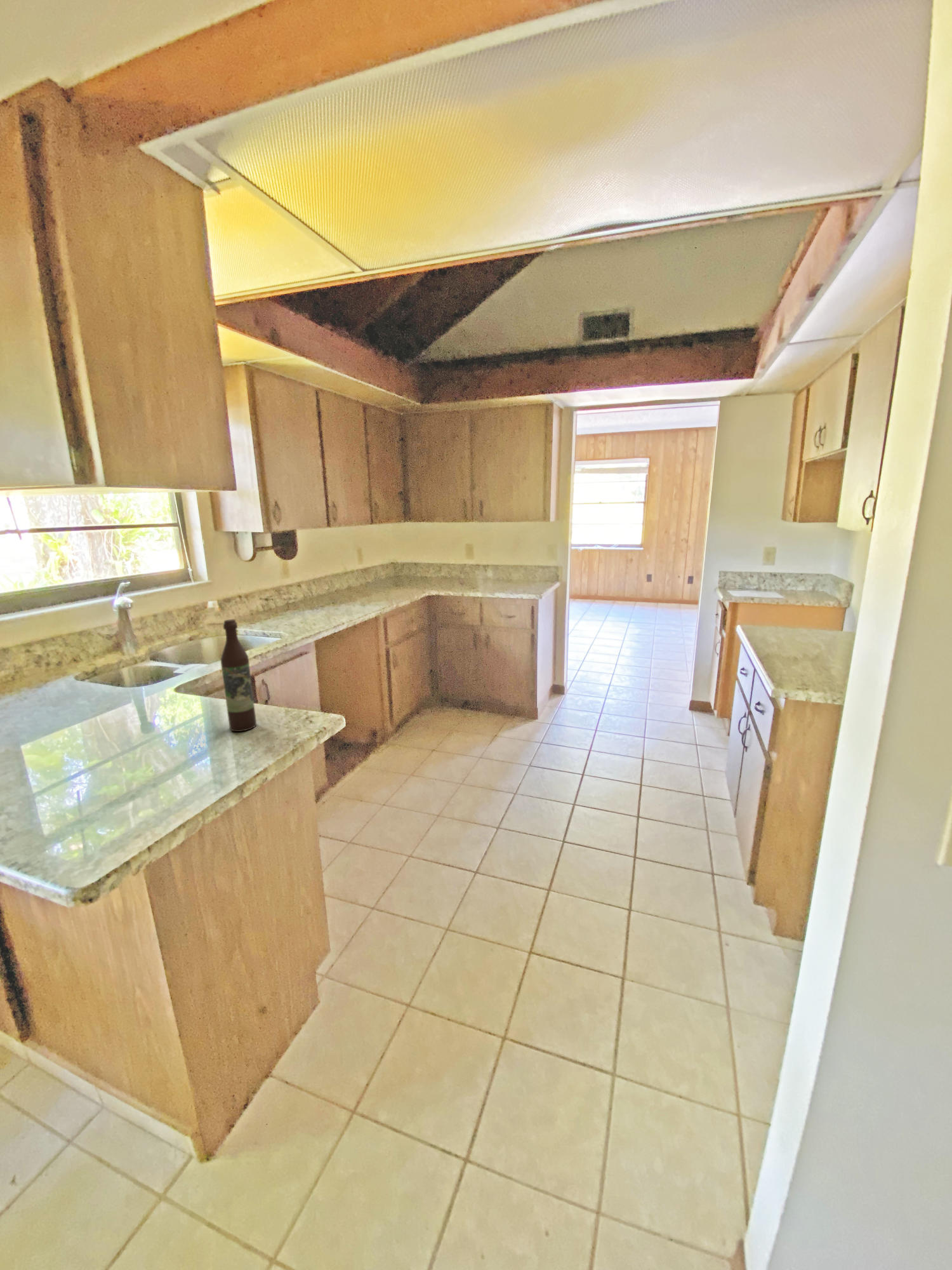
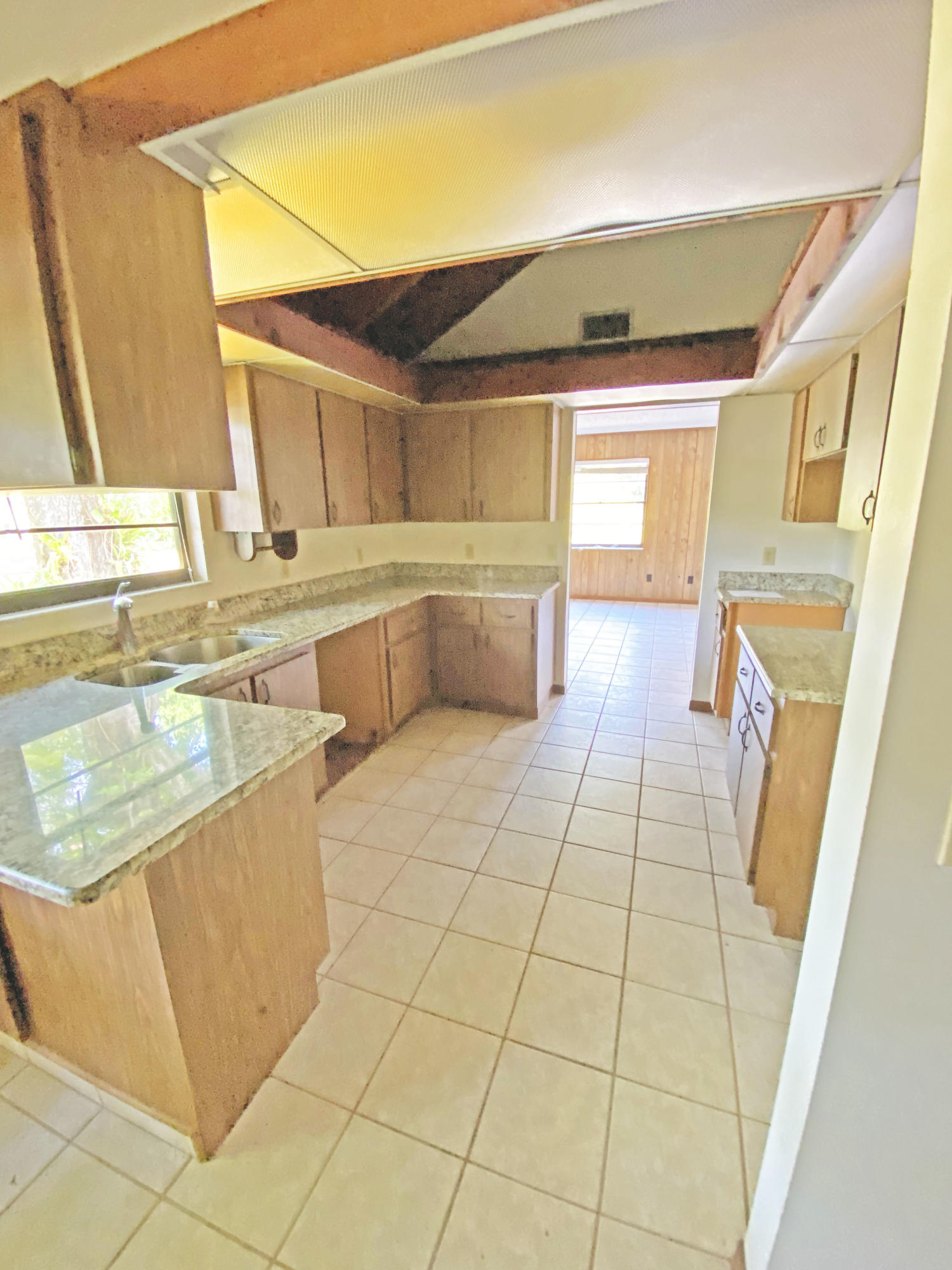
- wine bottle [220,618,257,732]
